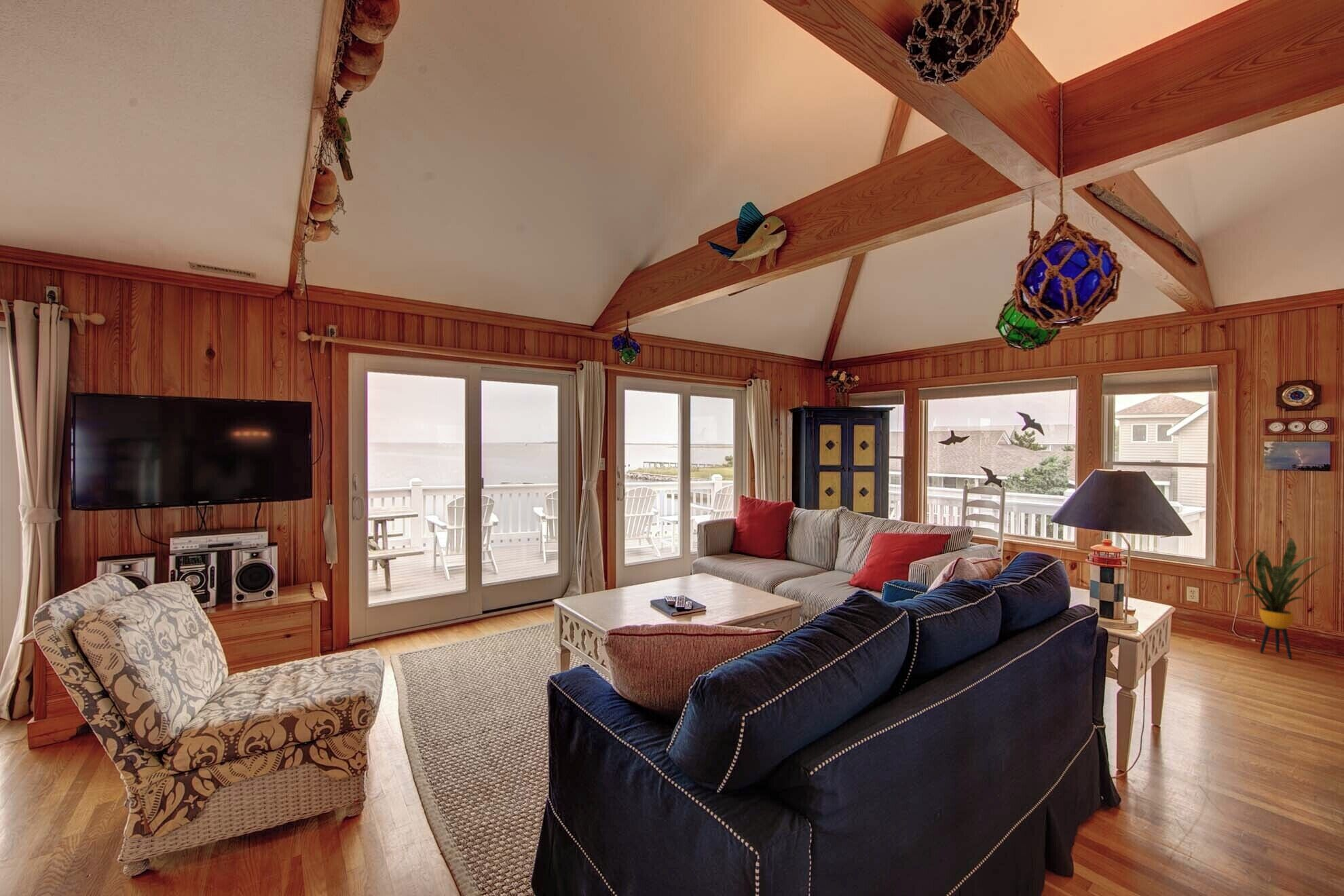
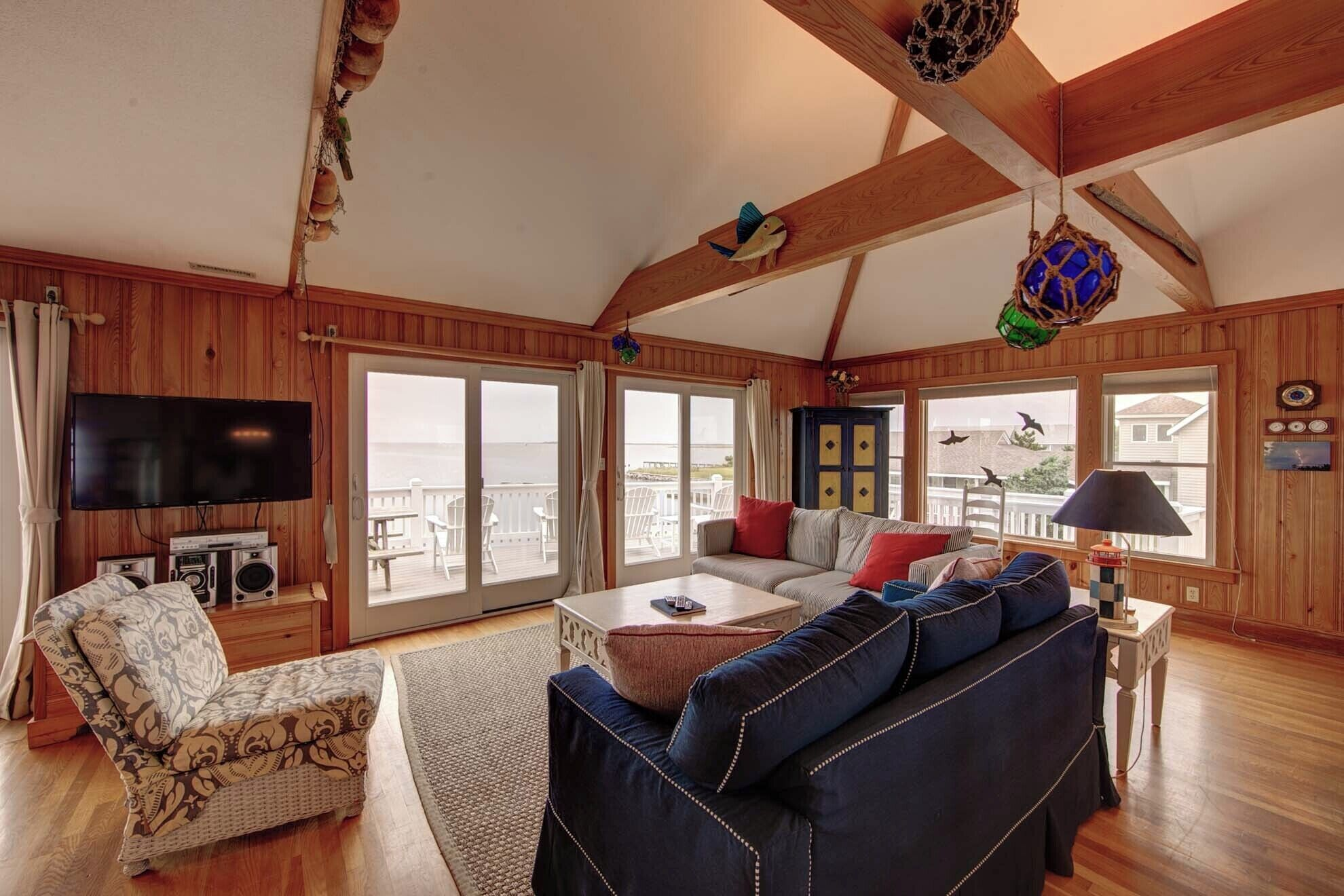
- house plant [1226,537,1344,659]
